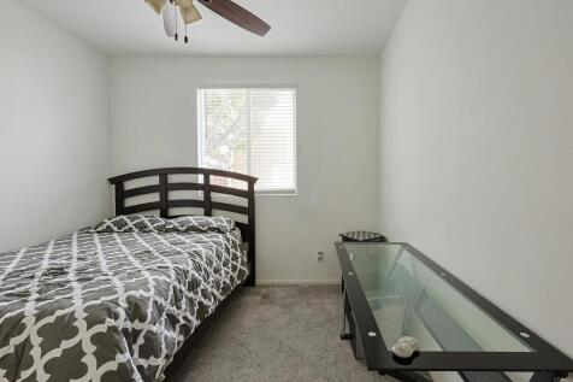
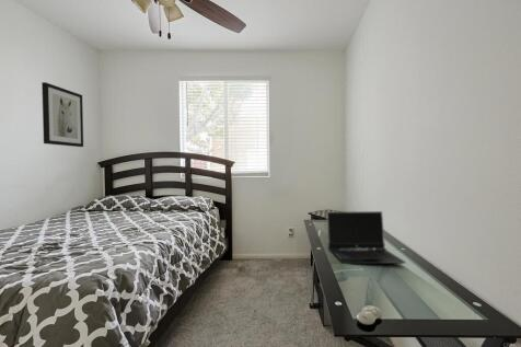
+ wall art [40,81,84,148]
+ laptop computer [325,210,407,265]
